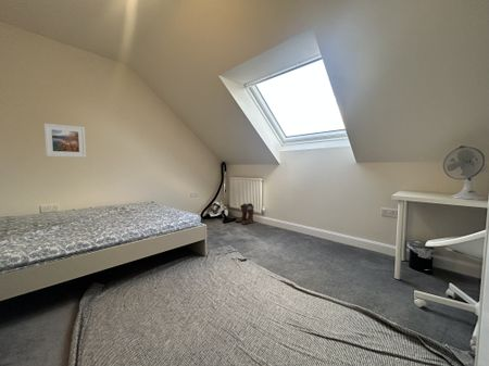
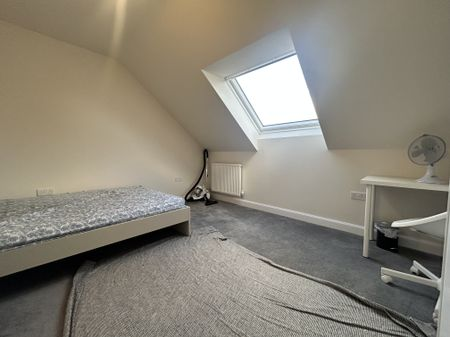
- boots [235,202,255,225]
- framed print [43,123,87,159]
